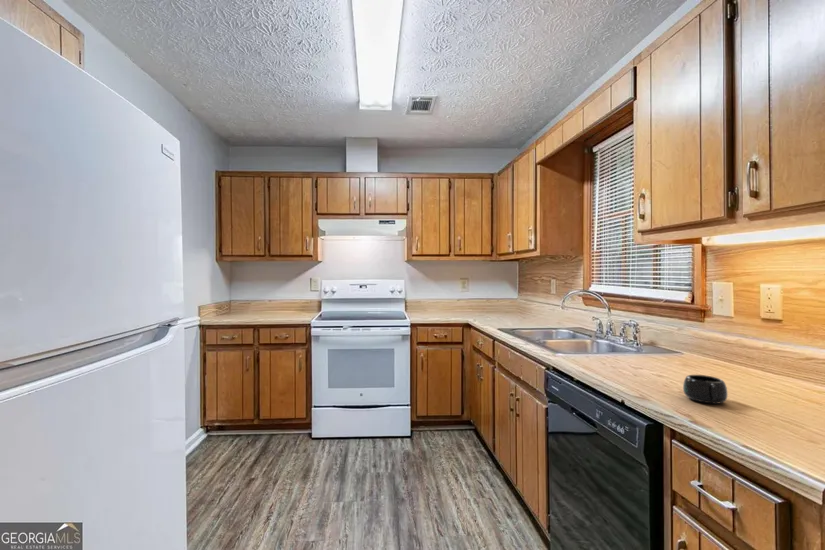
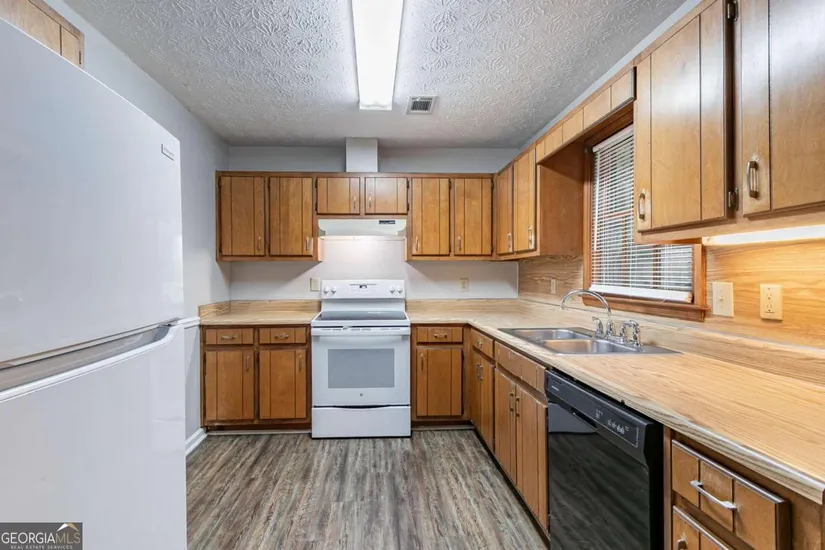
- mug [682,374,729,405]
